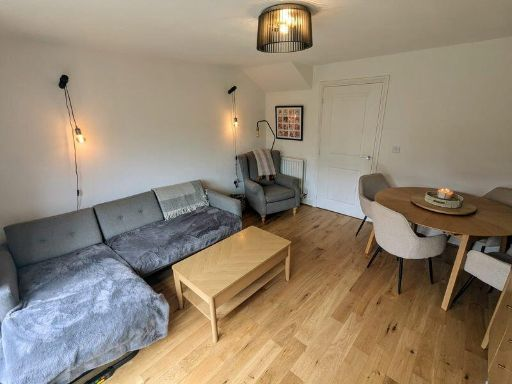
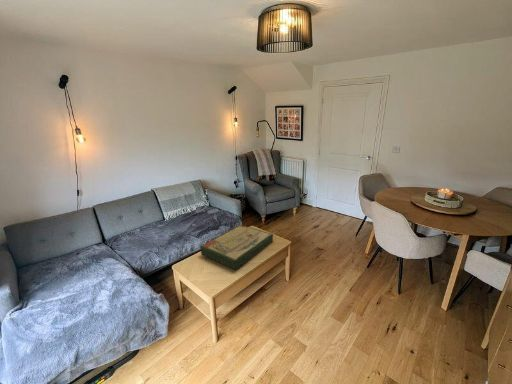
+ board game [200,224,274,271]
